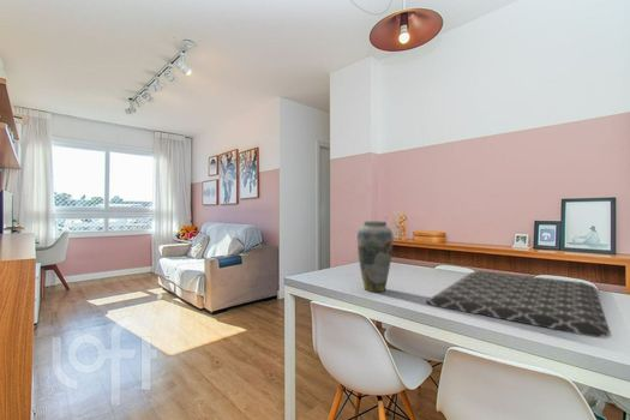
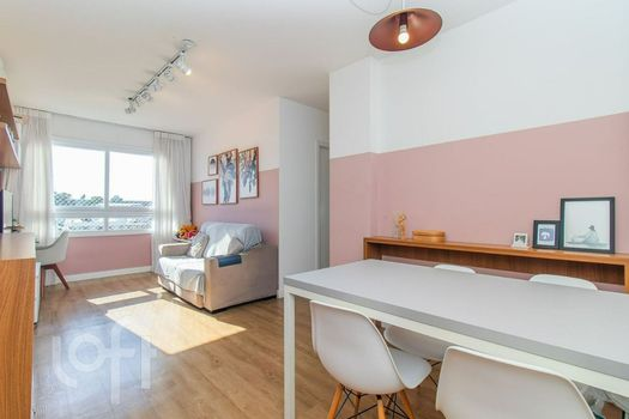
- placemat [426,270,612,340]
- vase [356,220,394,293]
